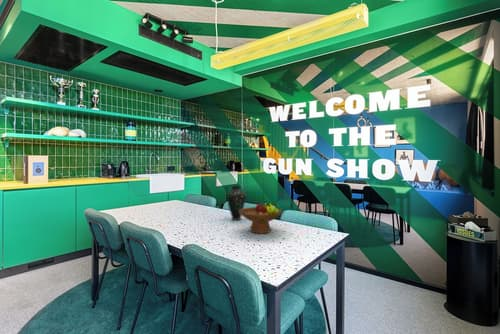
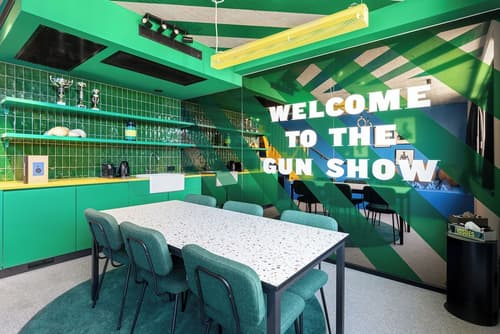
- vase [226,185,247,221]
- fruit bowl [239,200,283,235]
